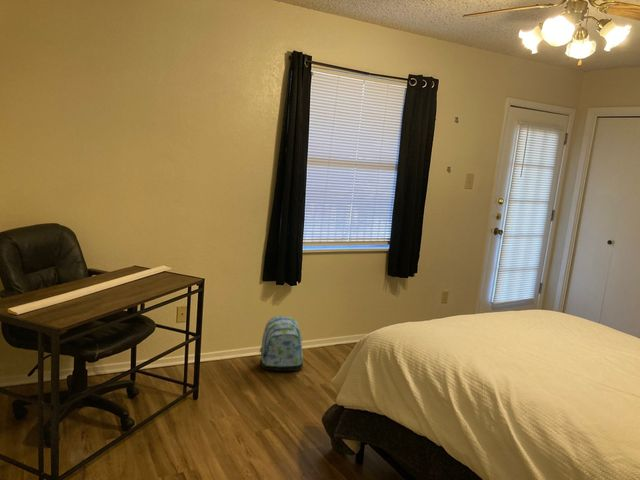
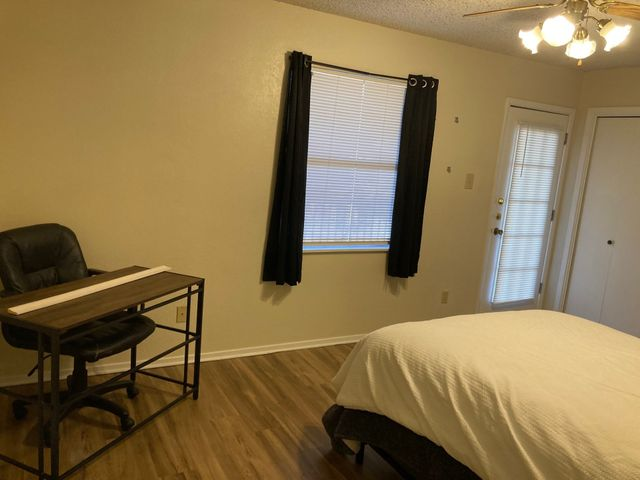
- backpack [258,315,304,372]
